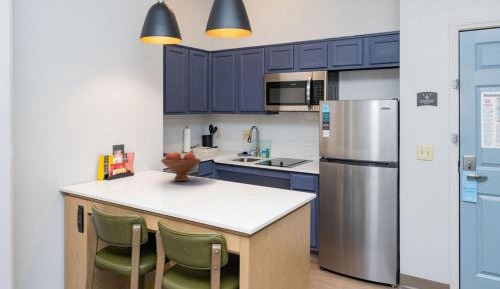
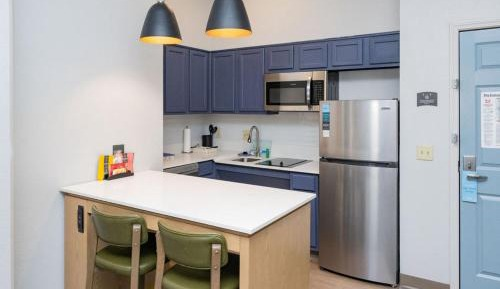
- fruit bowl [160,151,202,182]
